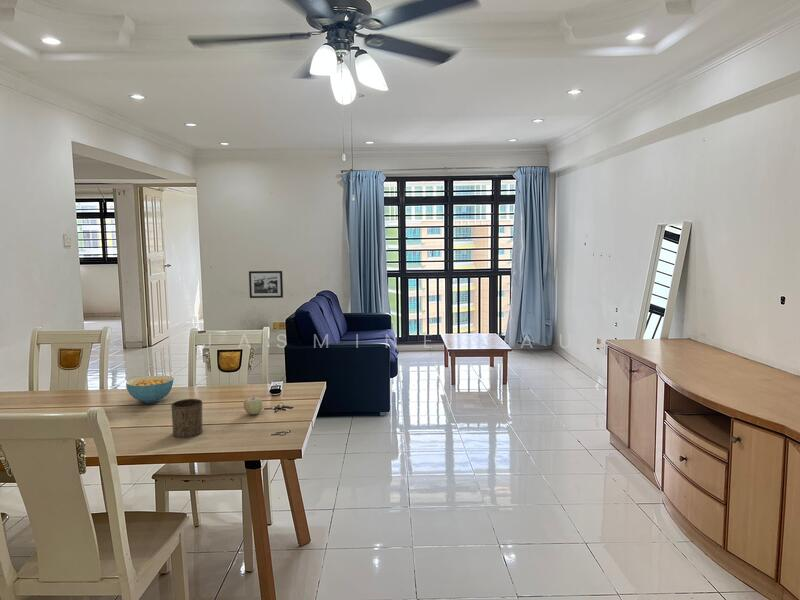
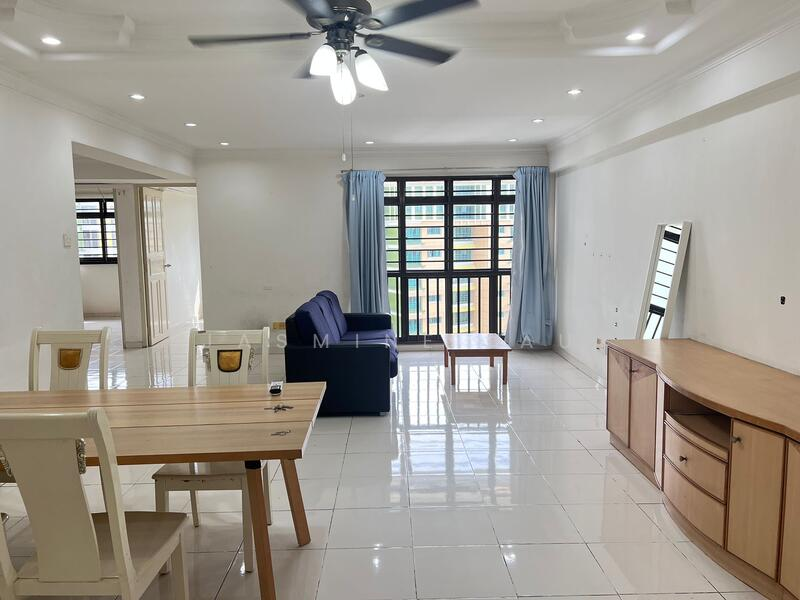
- cup [170,398,204,439]
- picture frame [248,270,284,299]
- fruit [243,394,264,416]
- cereal bowl [125,374,175,404]
